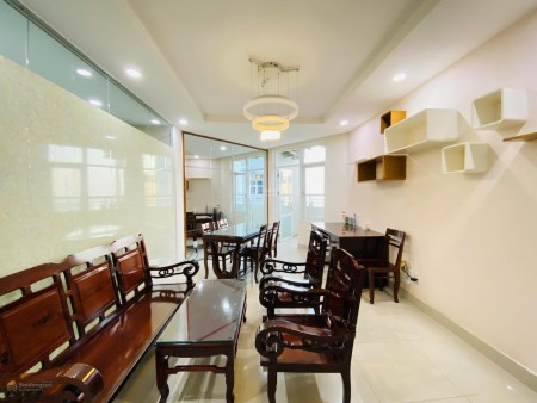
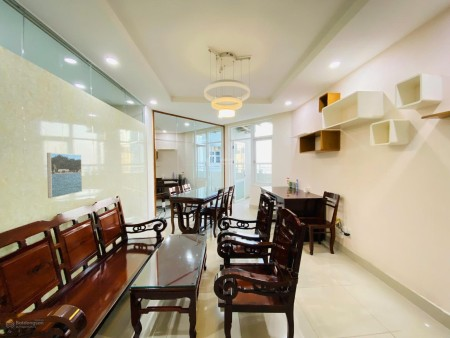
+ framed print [46,152,83,199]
